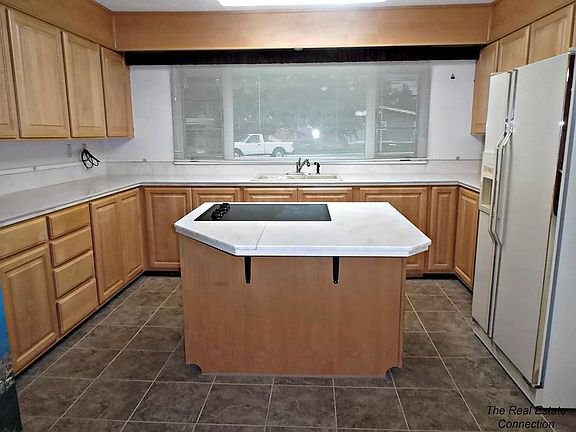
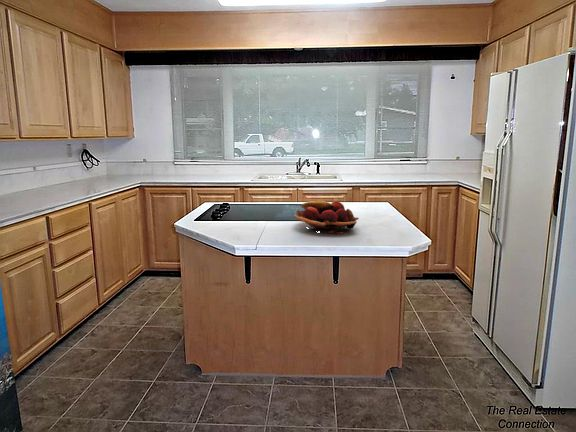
+ fruit basket [293,199,360,235]
